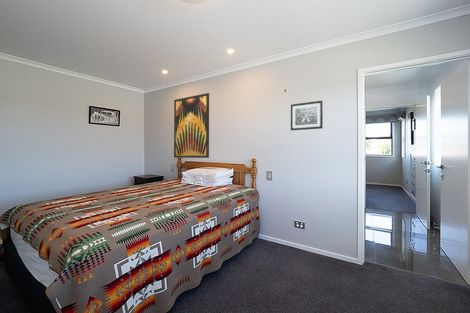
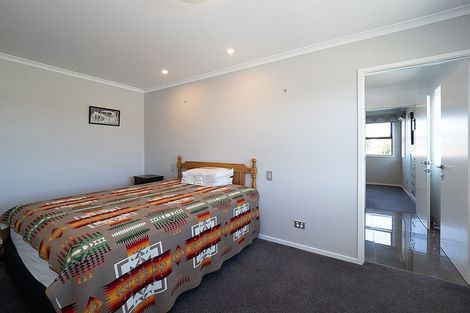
- wall art [173,92,210,159]
- wall art [290,100,324,131]
